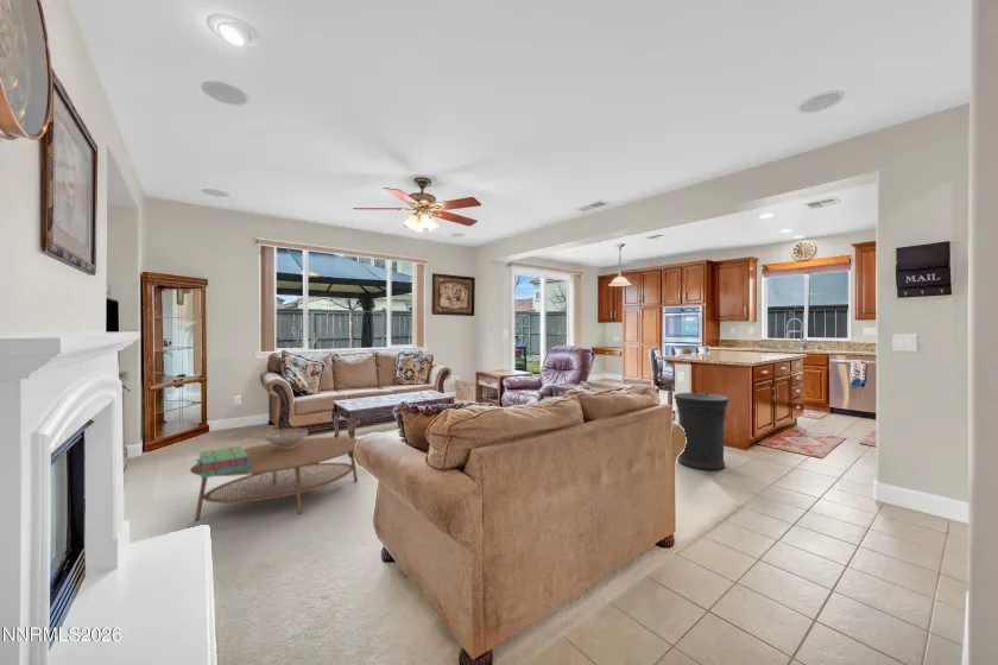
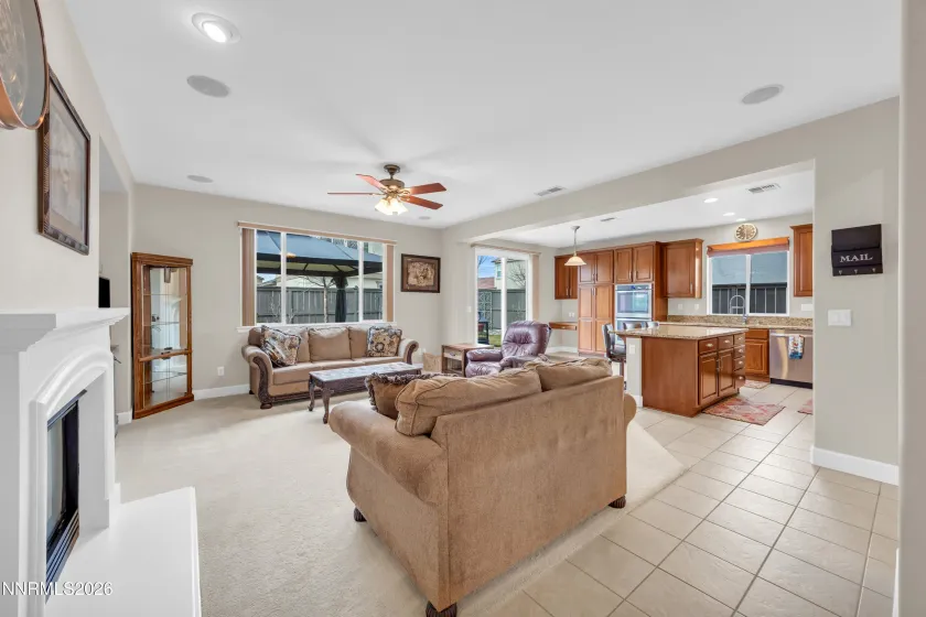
- stack of books [196,445,251,480]
- trash can [672,390,731,471]
- decorative bowl [265,428,309,449]
- coffee table [189,436,360,521]
